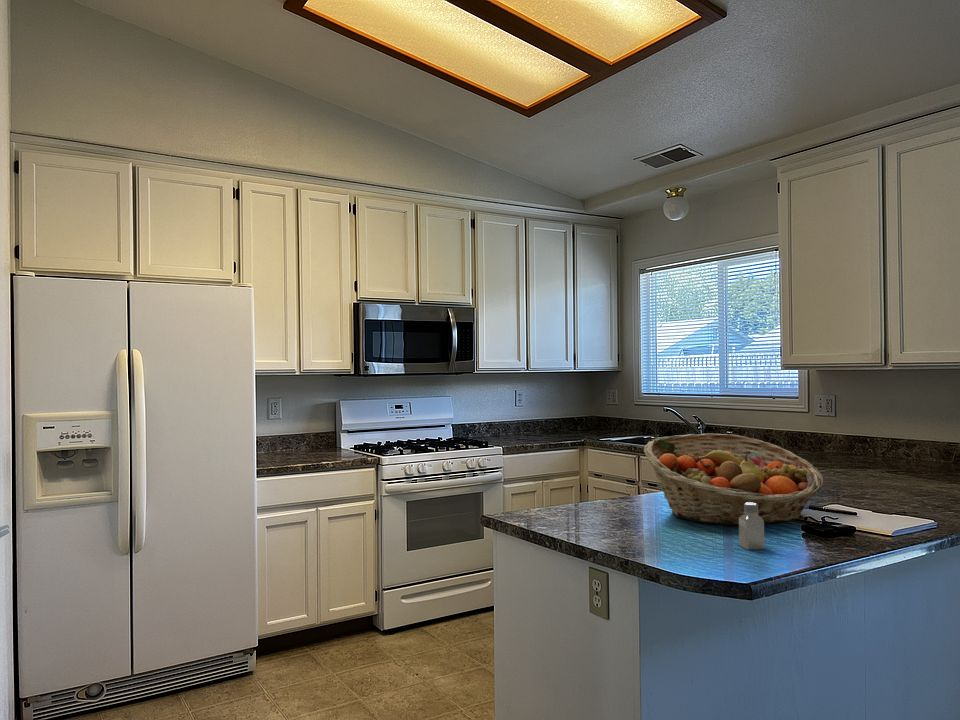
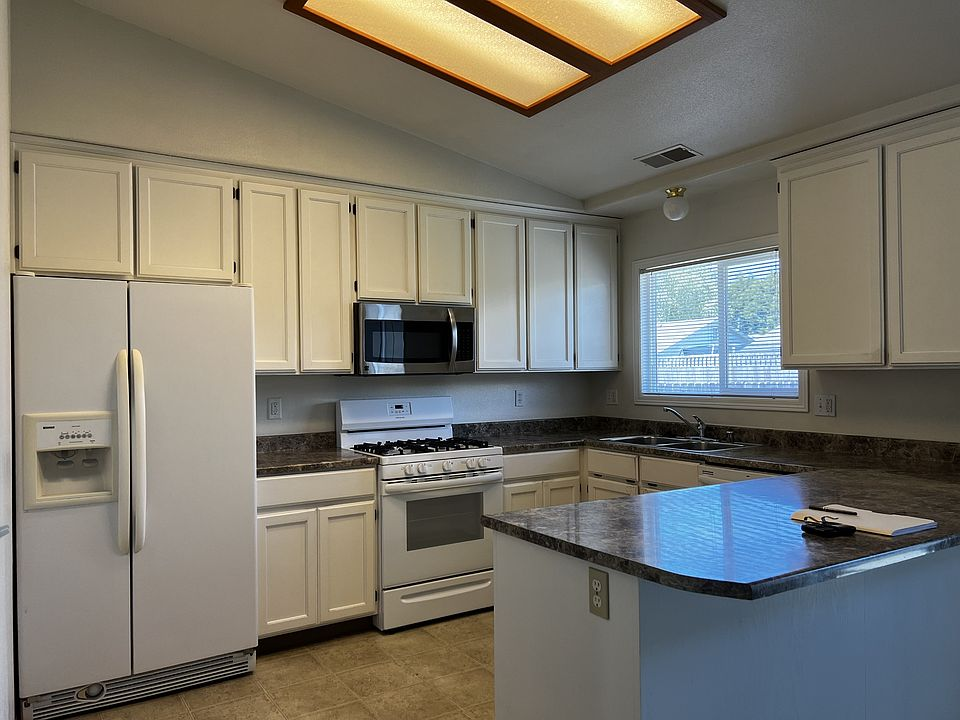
- saltshaker [738,503,765,551]
- fruit basket [643,432,825,527]
